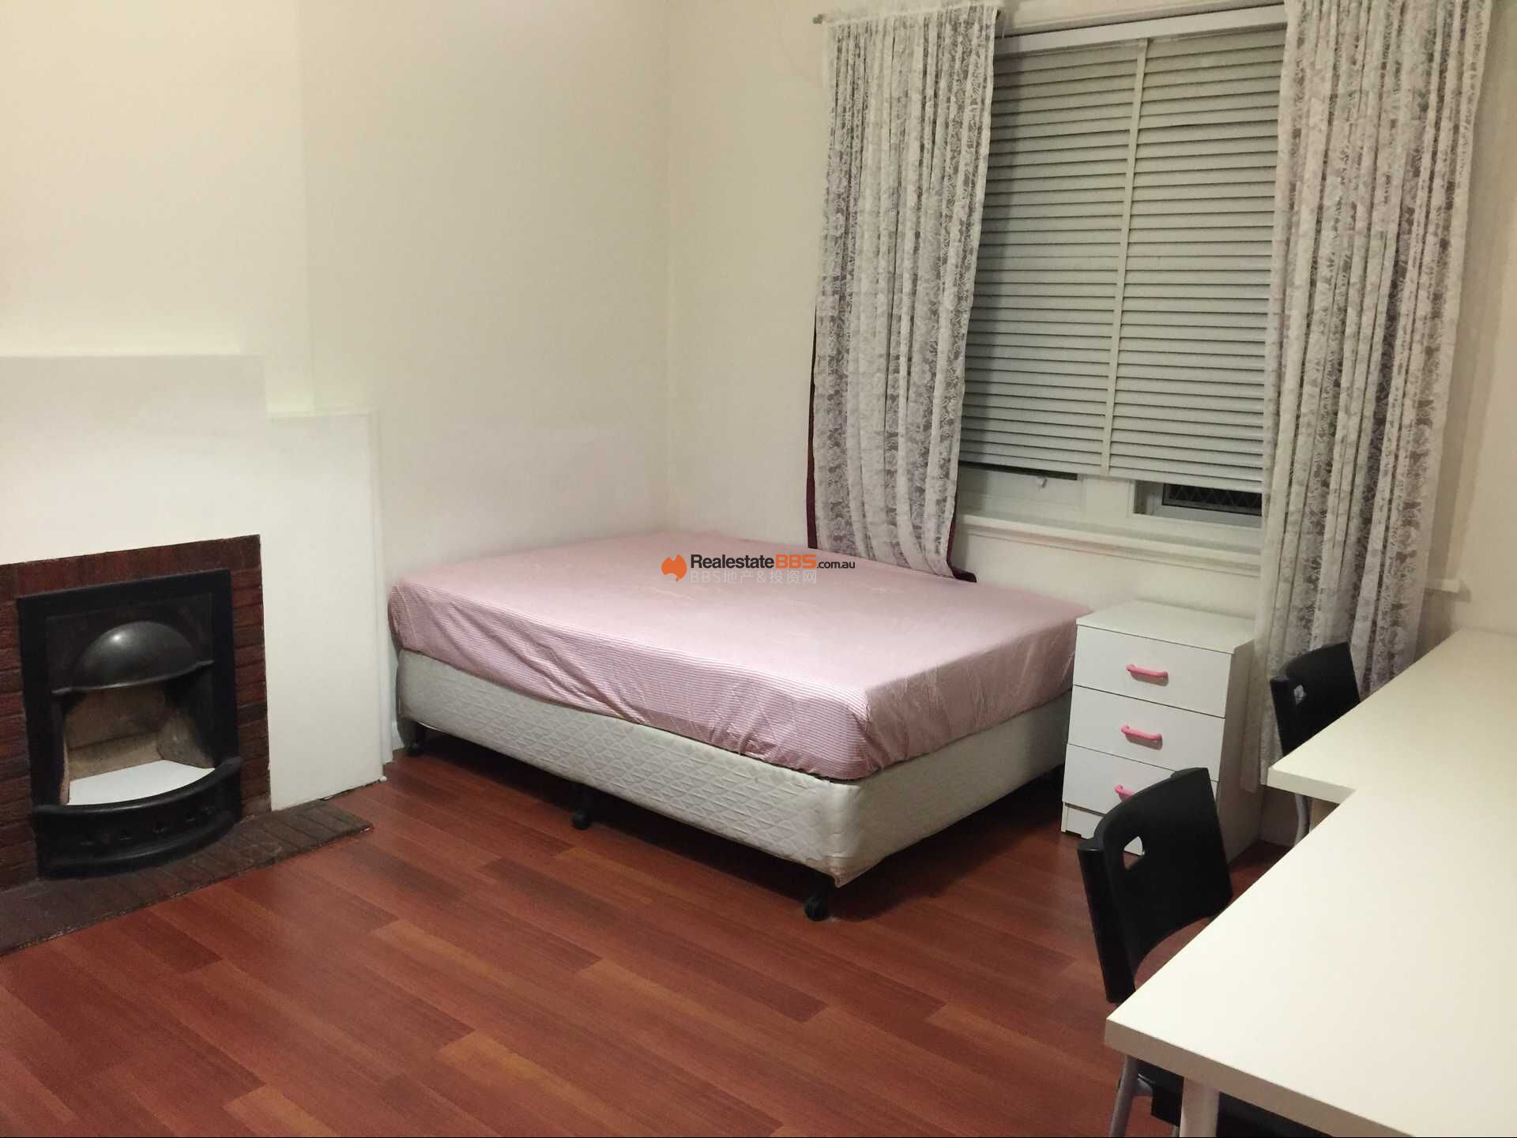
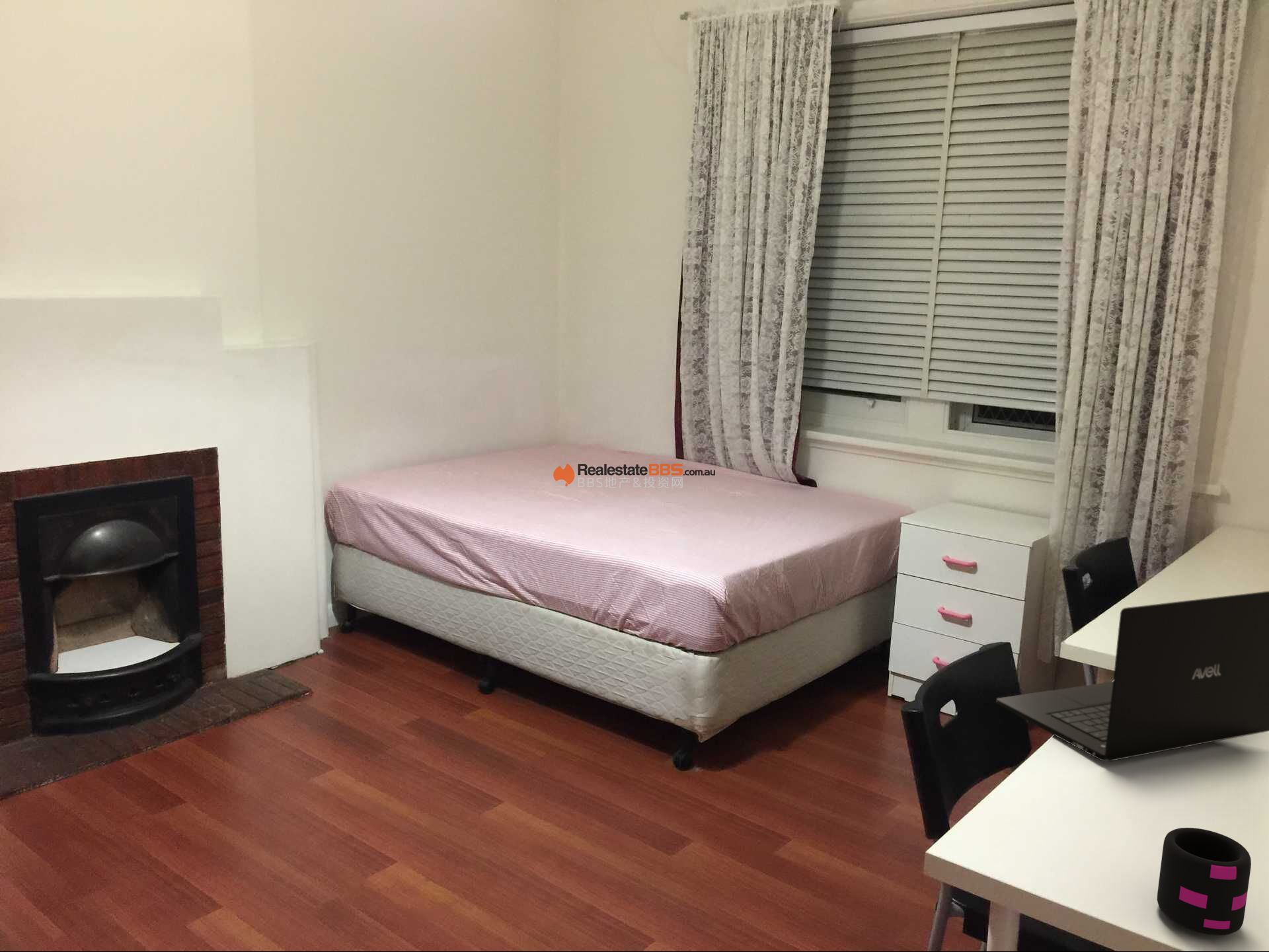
+ laptop [995,591,1269,762]
+ mug [1157,827,1252,936]
